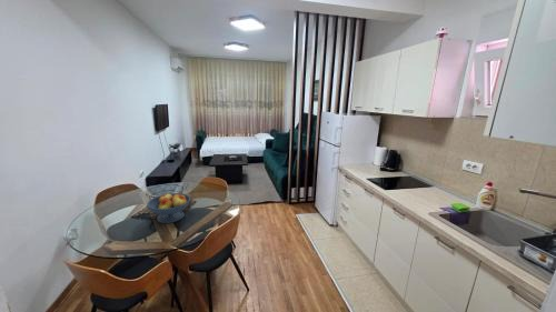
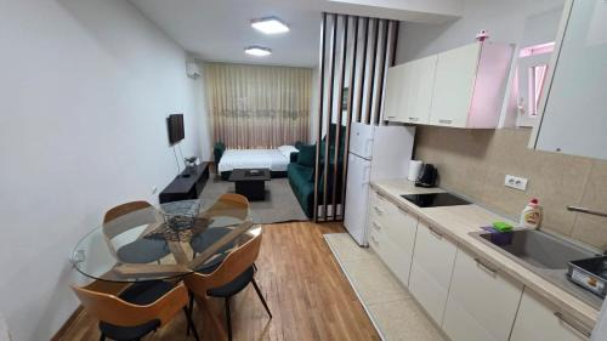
- fruit bowl [146,192,191,224]
